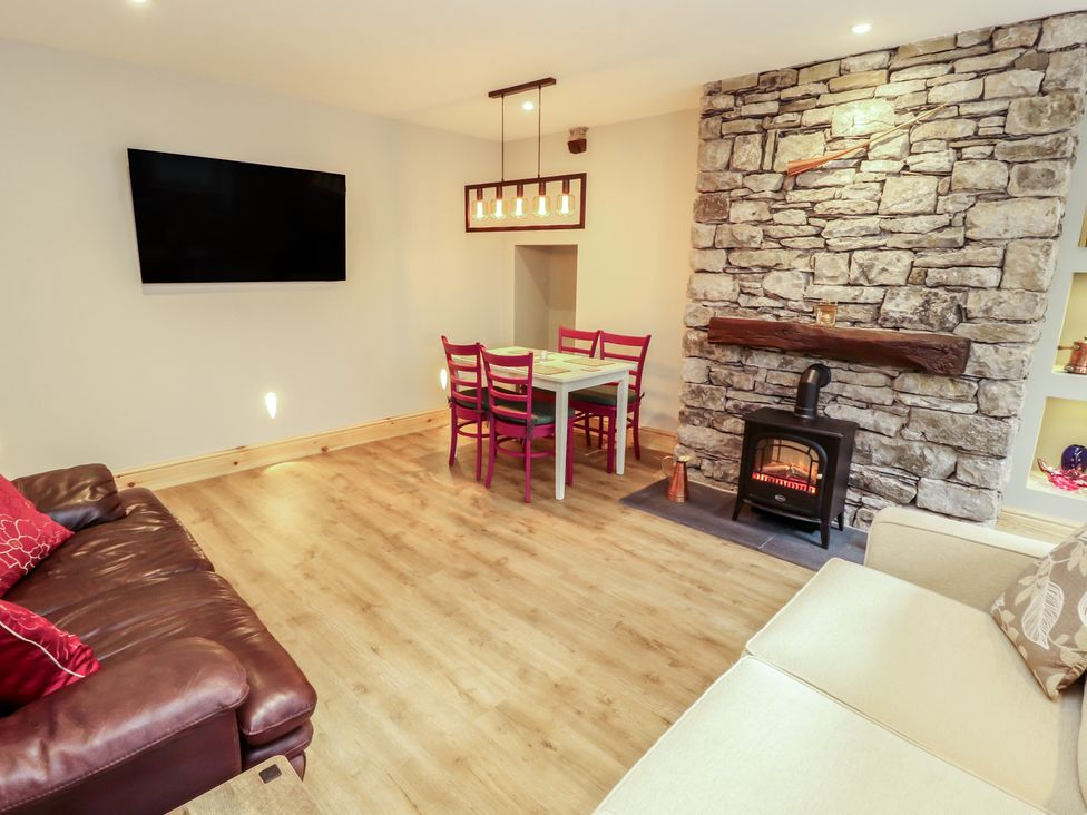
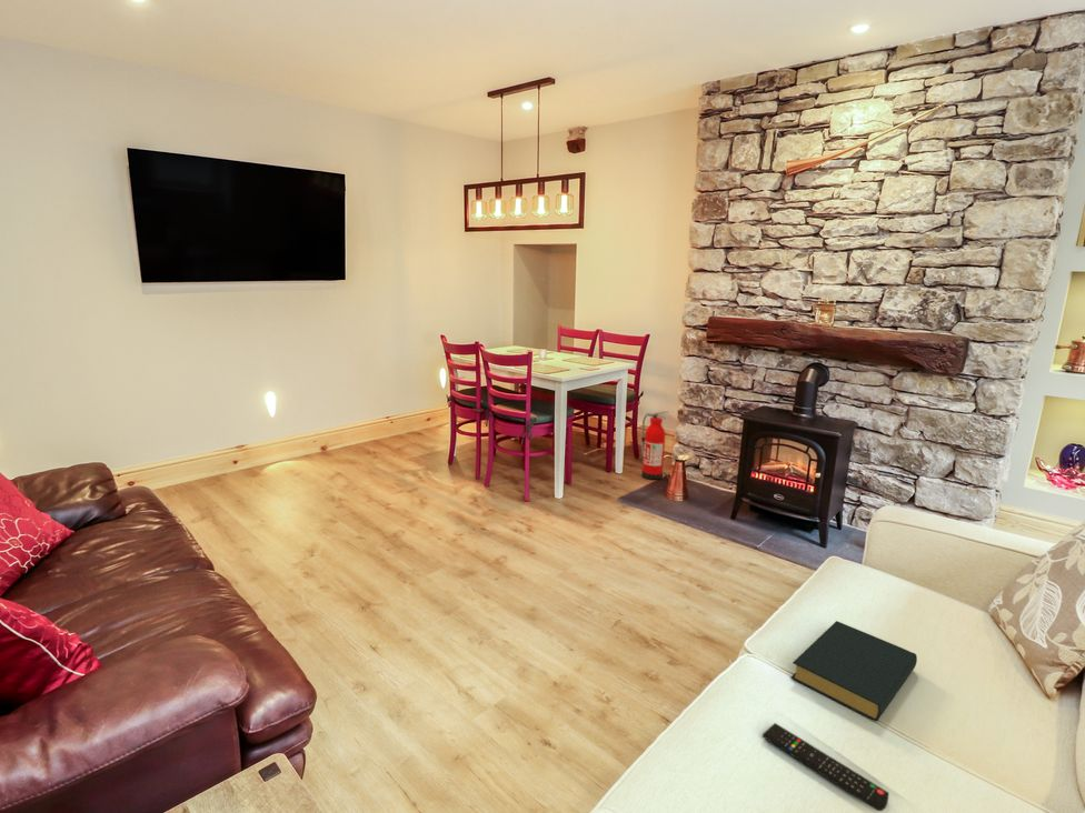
+ remote control [762,722,889,812]
+ fire extinguisher [640,410,669,481]
+ hardback book [789,620,918,722]
